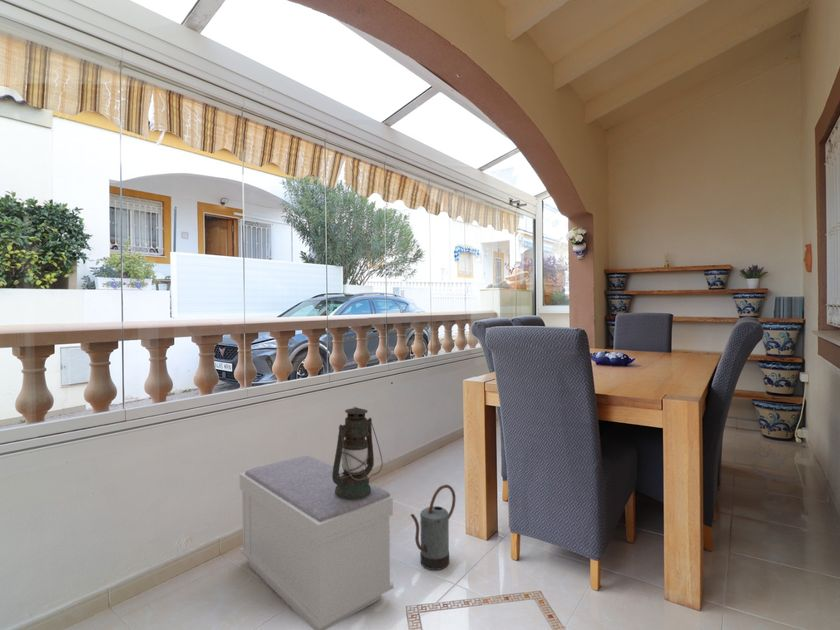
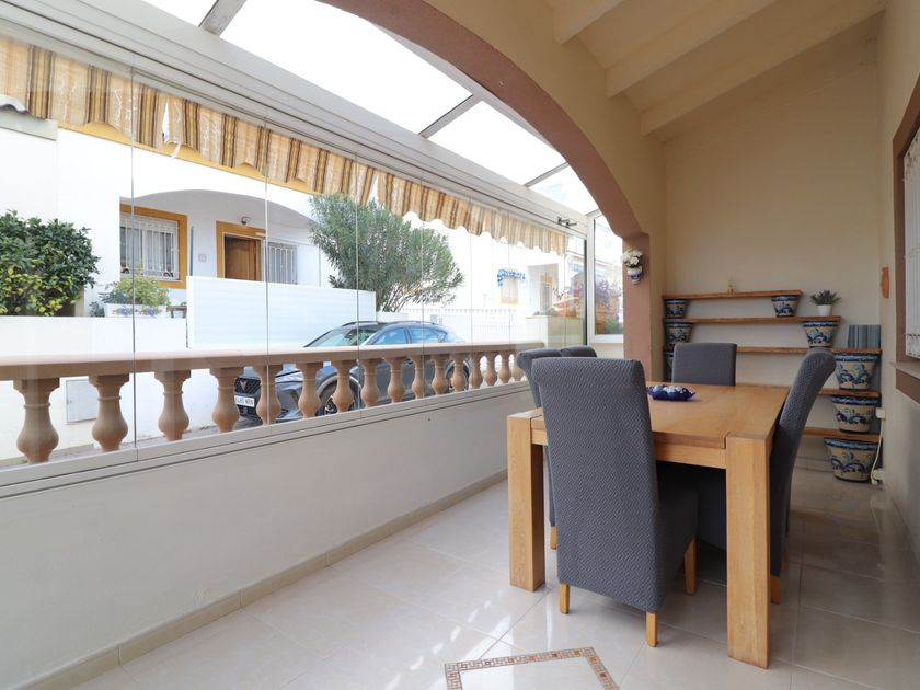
- bench [239,455,394,630]
- lantern [332,406,384,499]
- watering can [410,484,457,571]
